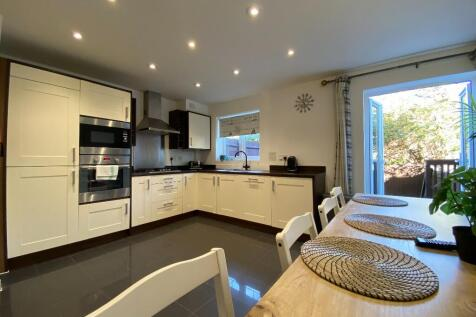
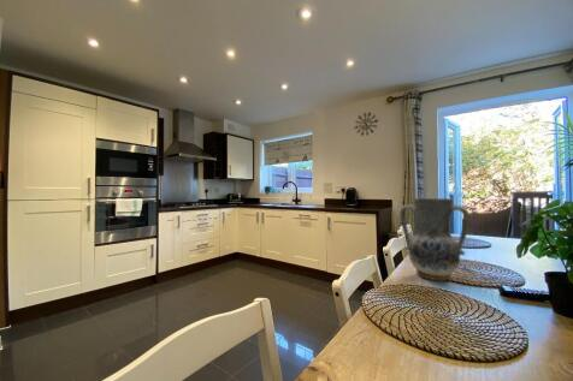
+ vase [398,197,471,281]
